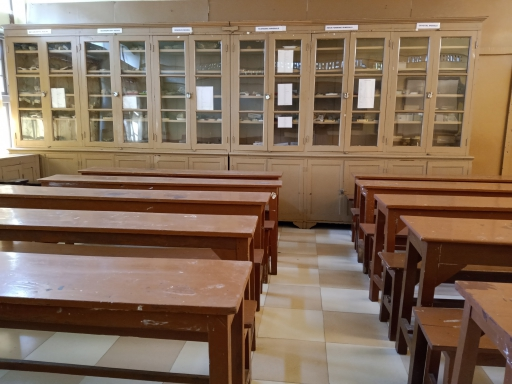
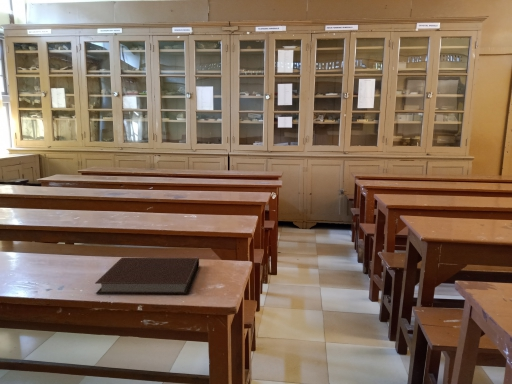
+ notebook [94,257,200,295]
